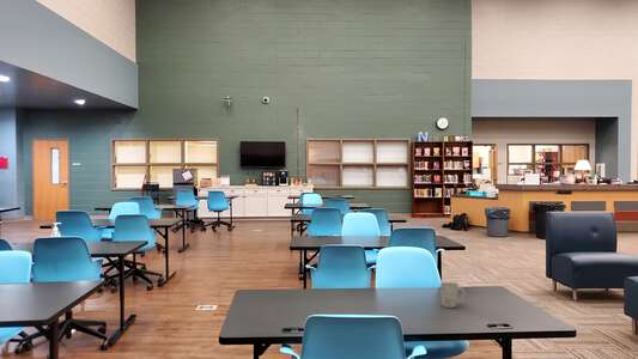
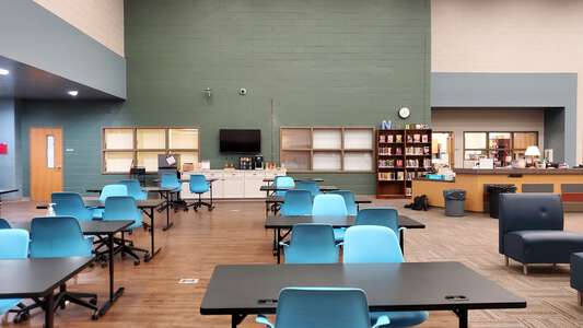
- mug [438,281,466,309]
